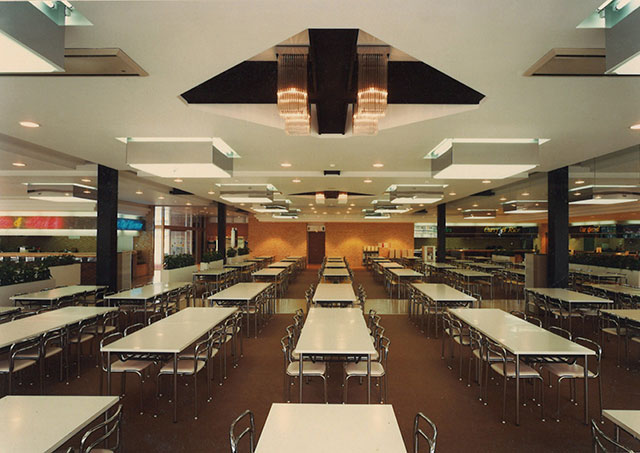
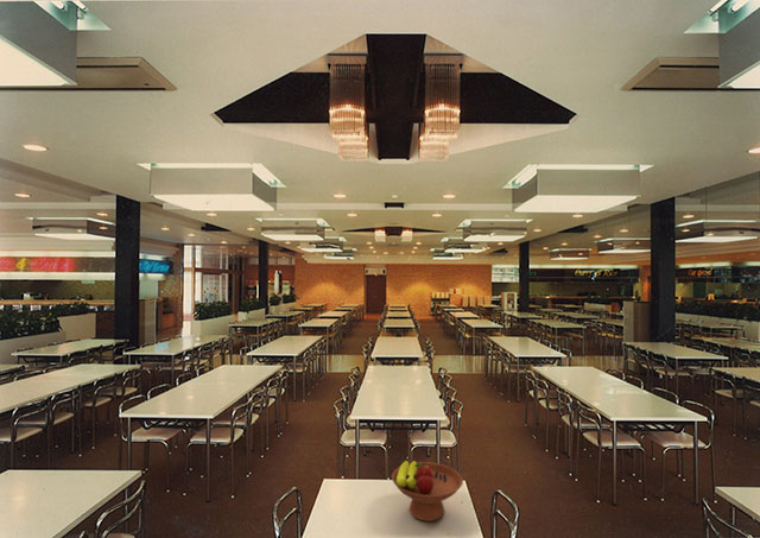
+ fruit bowl [391,460,464,523]
